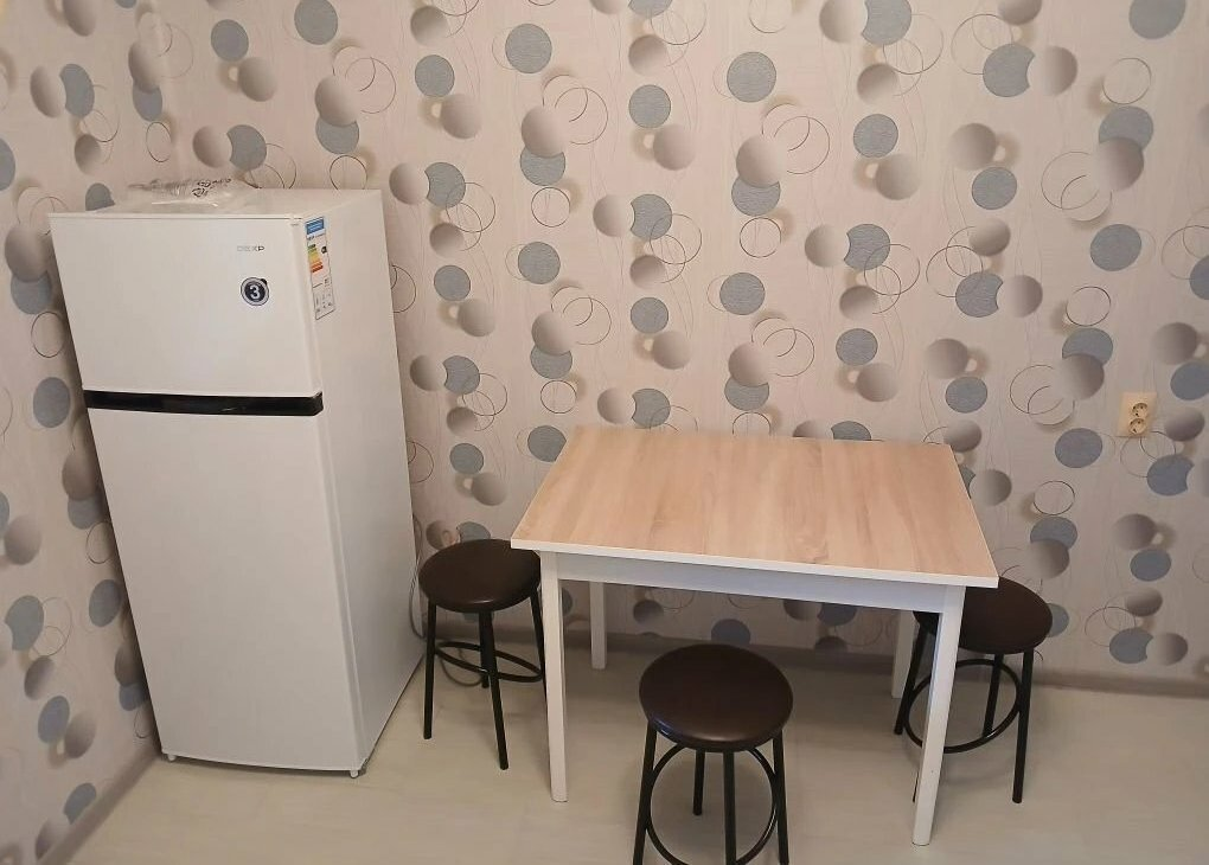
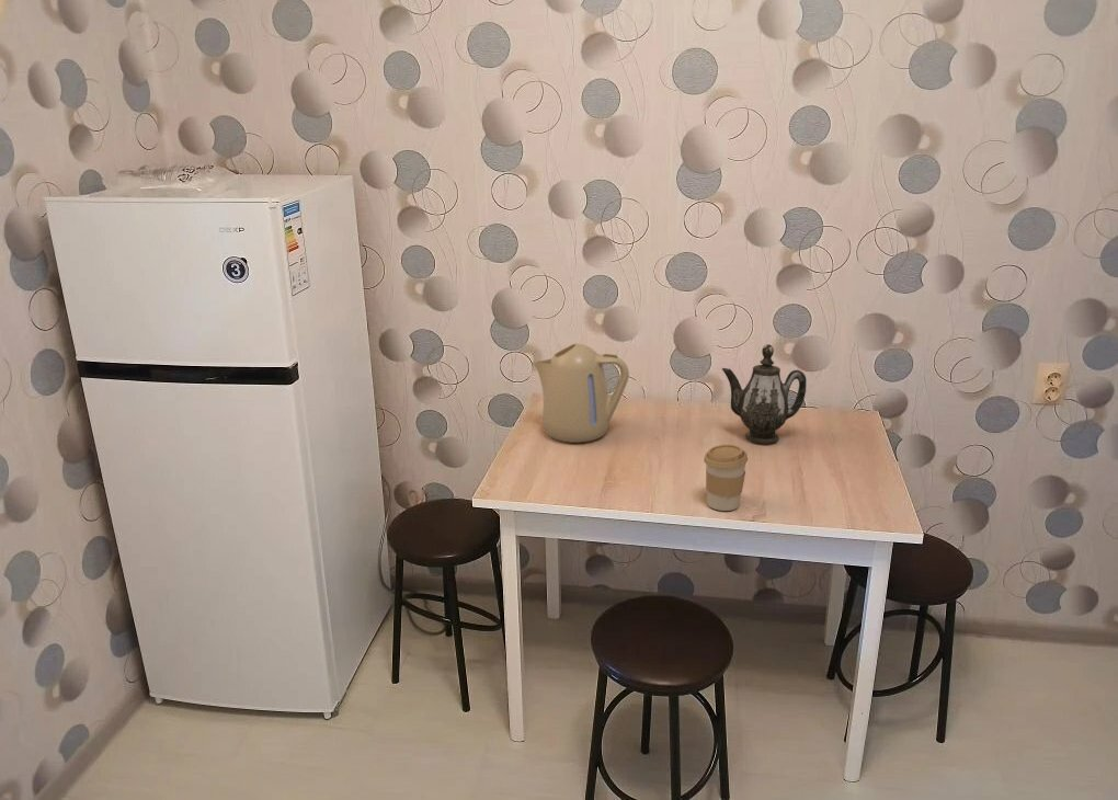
+ coffee cup [703,444,749,512]
+ teapot [721,343,808,445]
+ kettle [532,343,630,444]
